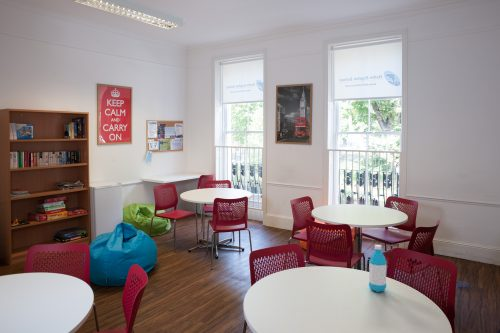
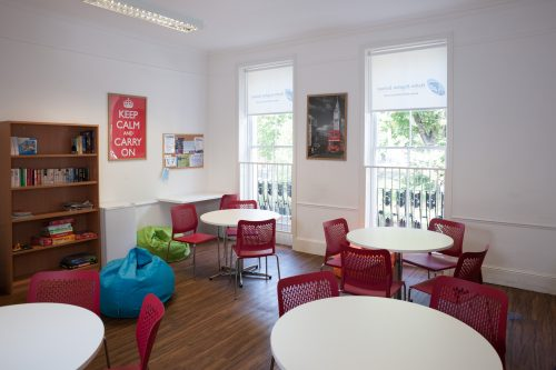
- water bottle [368,244,388,293]
